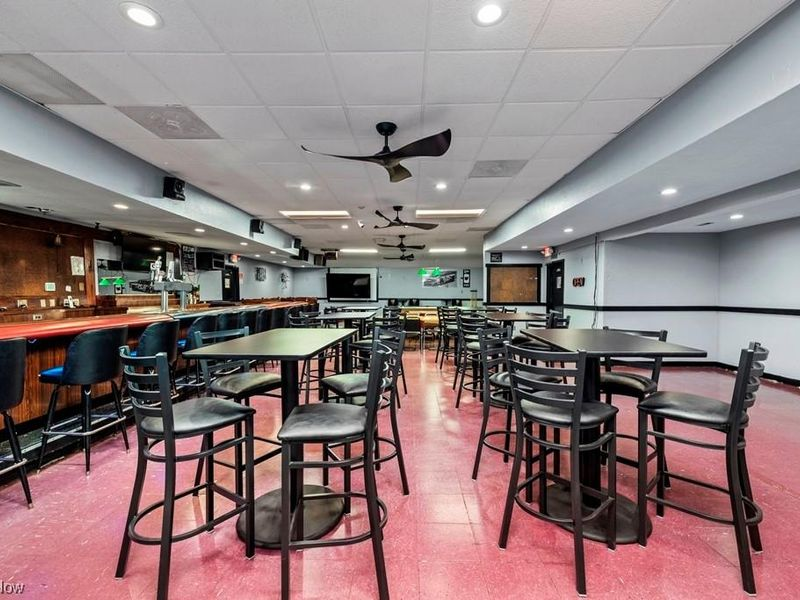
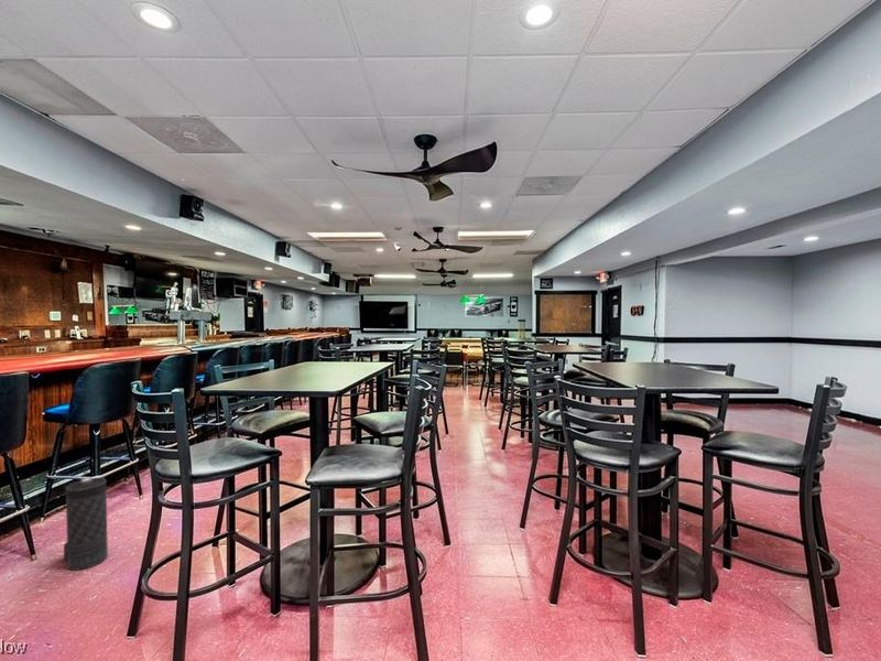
+ canister [63,477,109,572]
